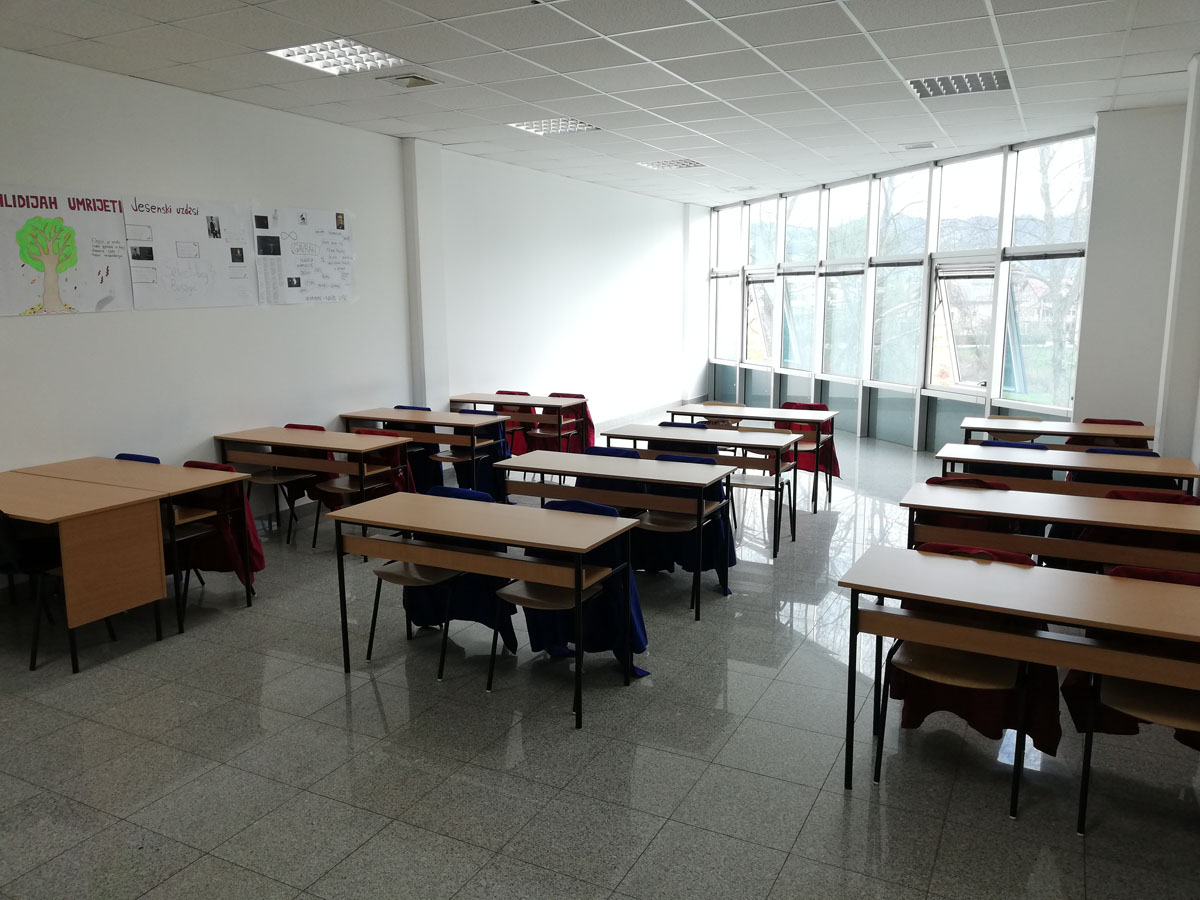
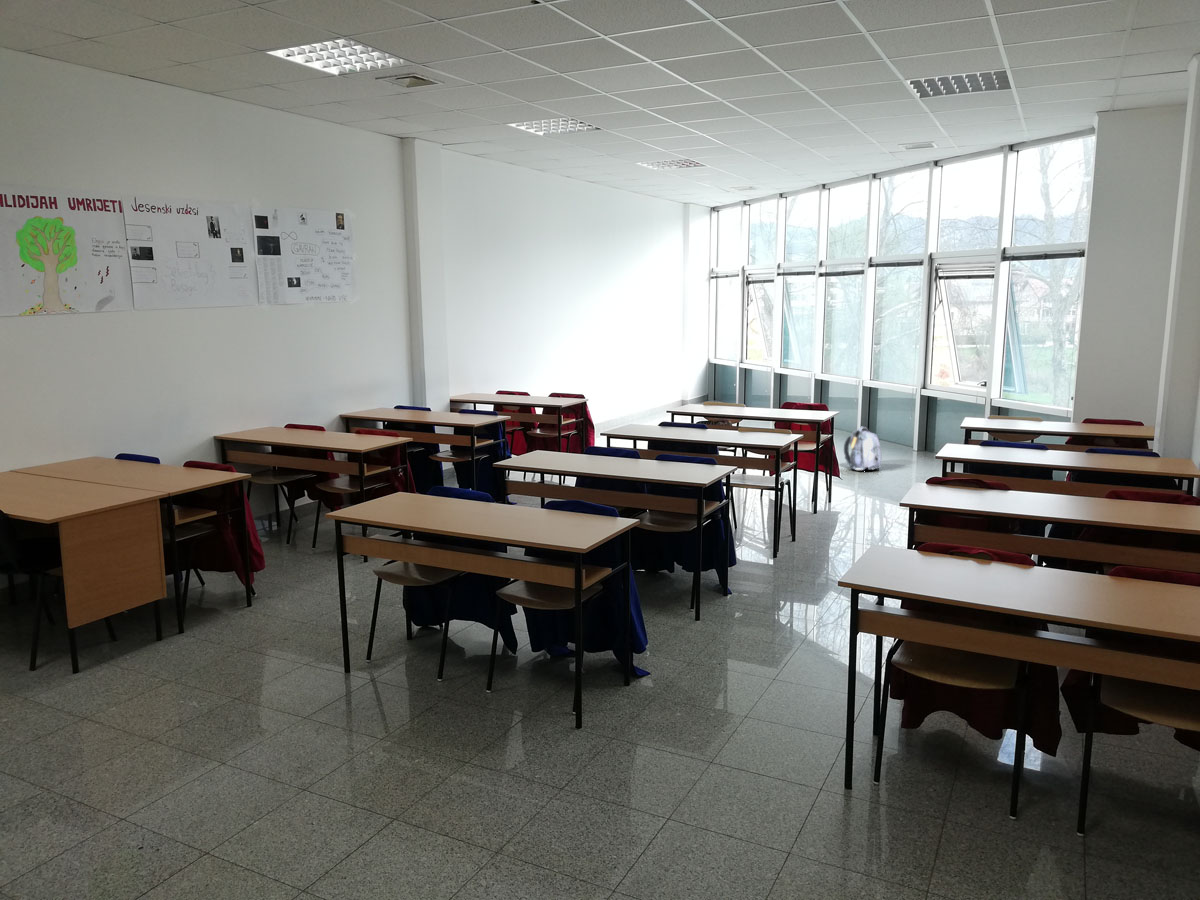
+ backpack [843,426,883,471]
